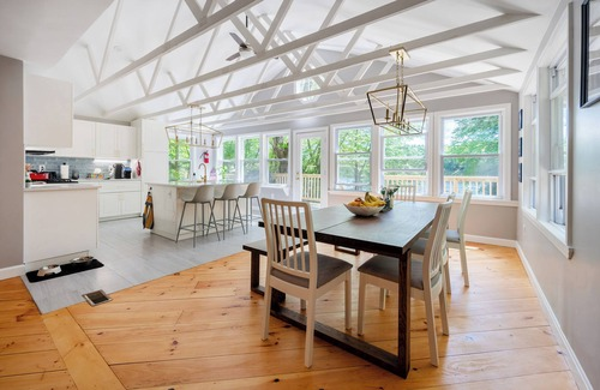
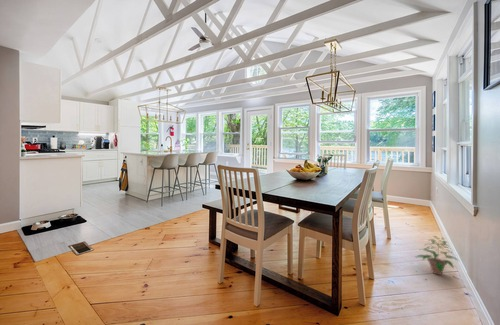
+ potted plant [413,235,460,276]
